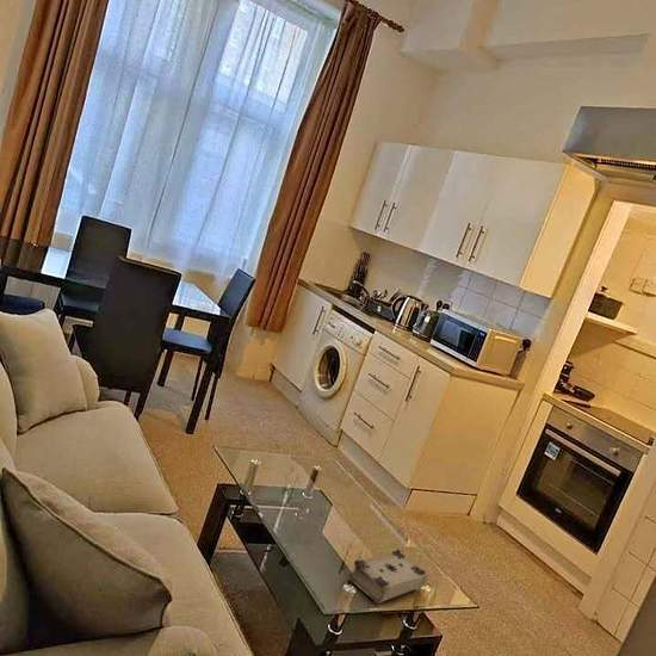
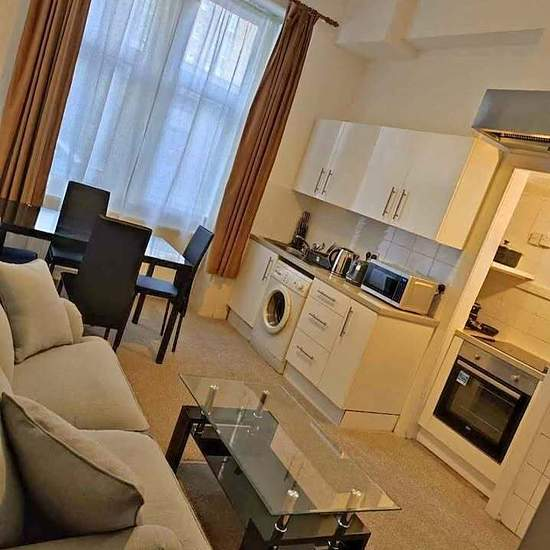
- book [346,549,428,604]
